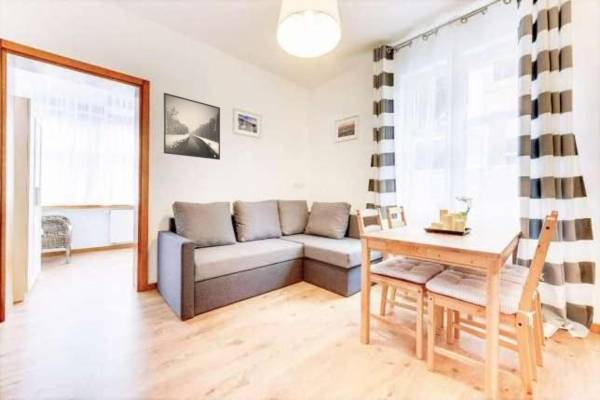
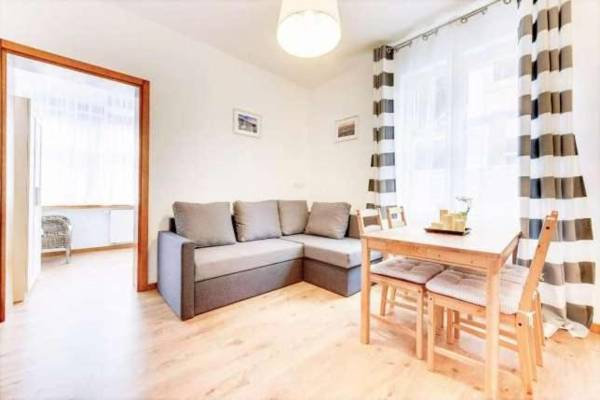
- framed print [163,92,221,161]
